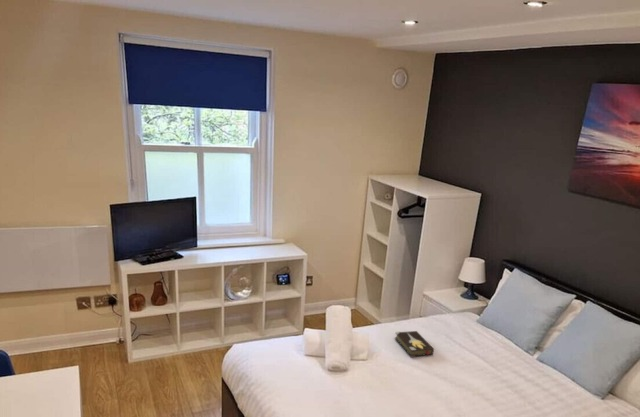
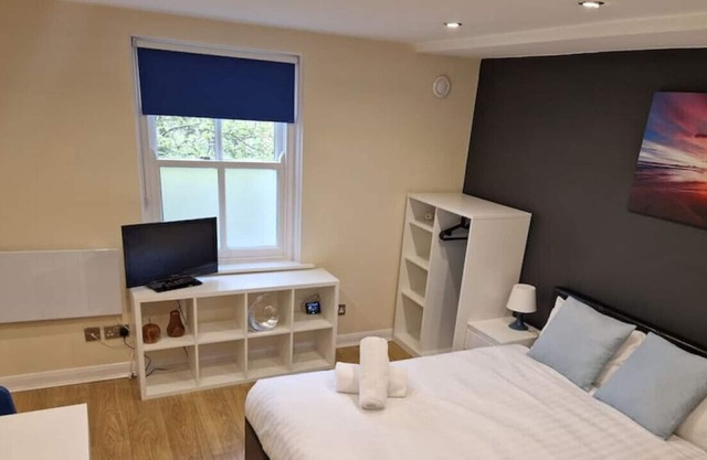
- hardback book [394,330,435,358]
